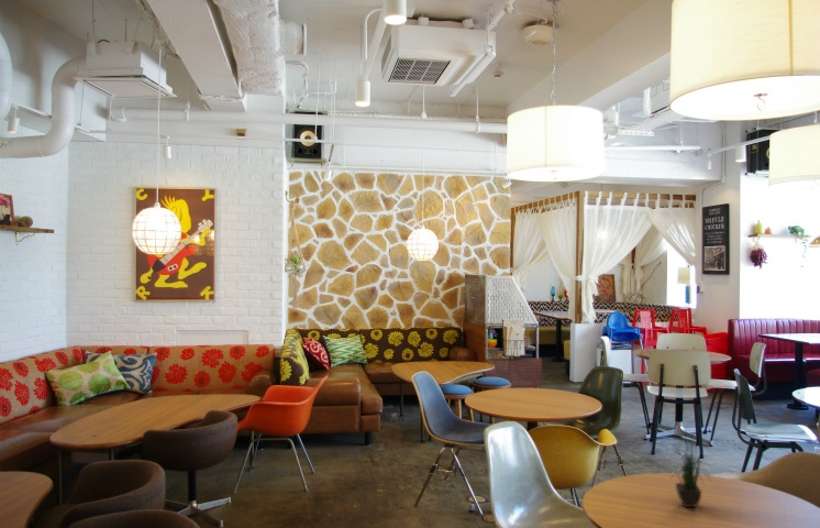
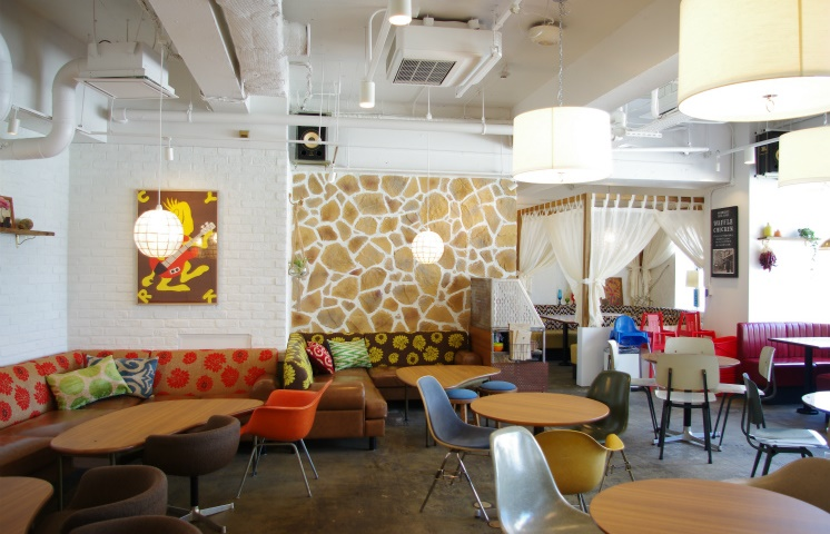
- potted plant [667,429,714,509]
